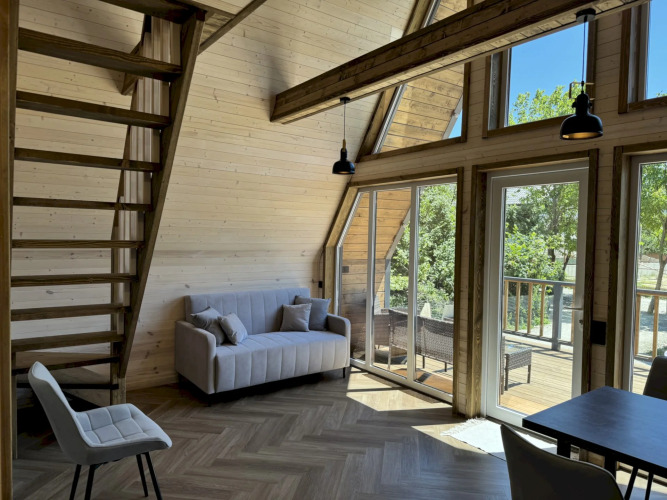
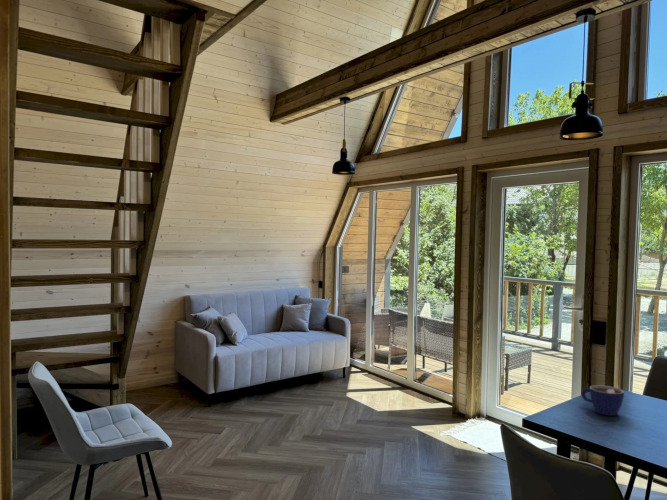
+ cup [580,384,625,417]
